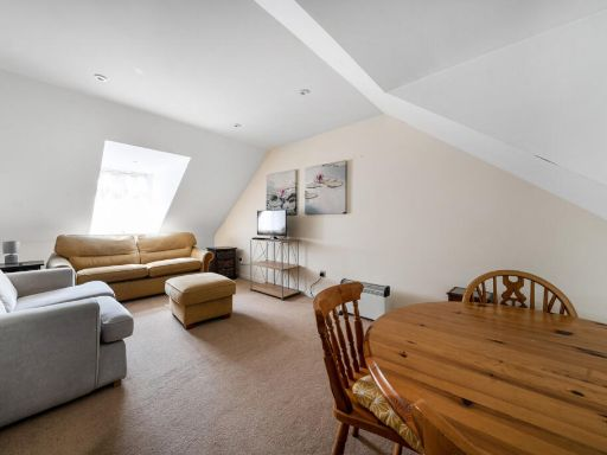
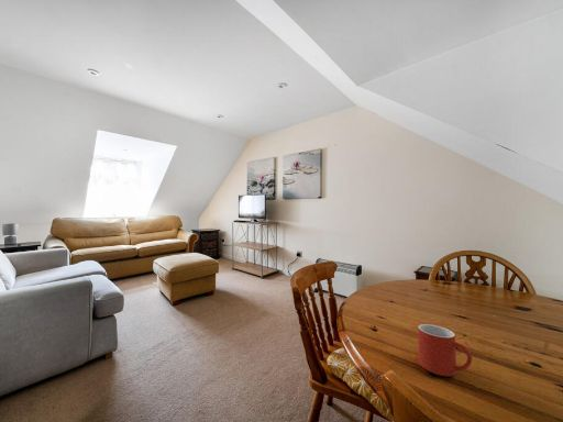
+ mug [417,323,473,377]
